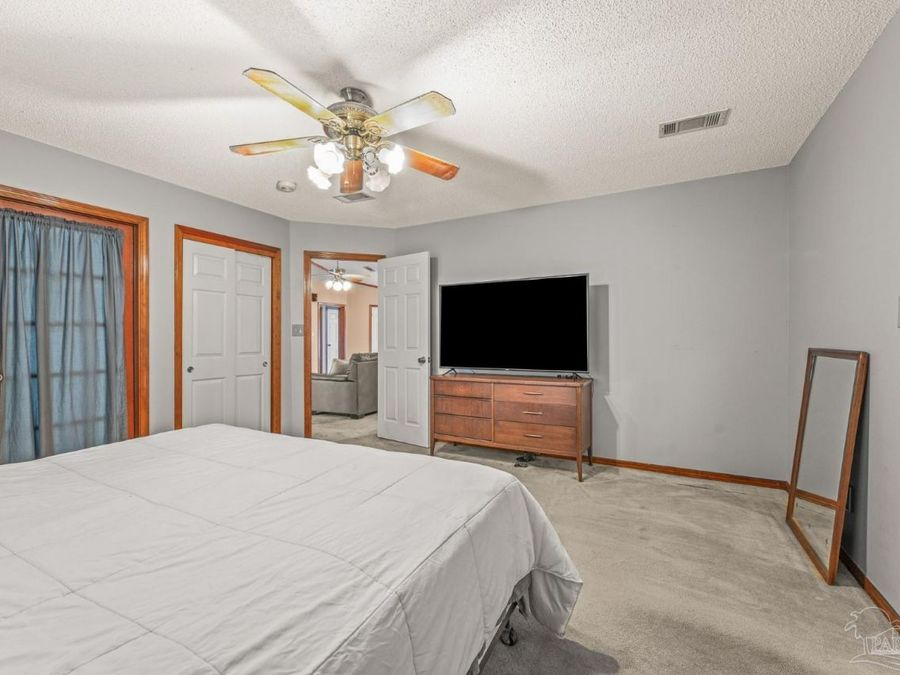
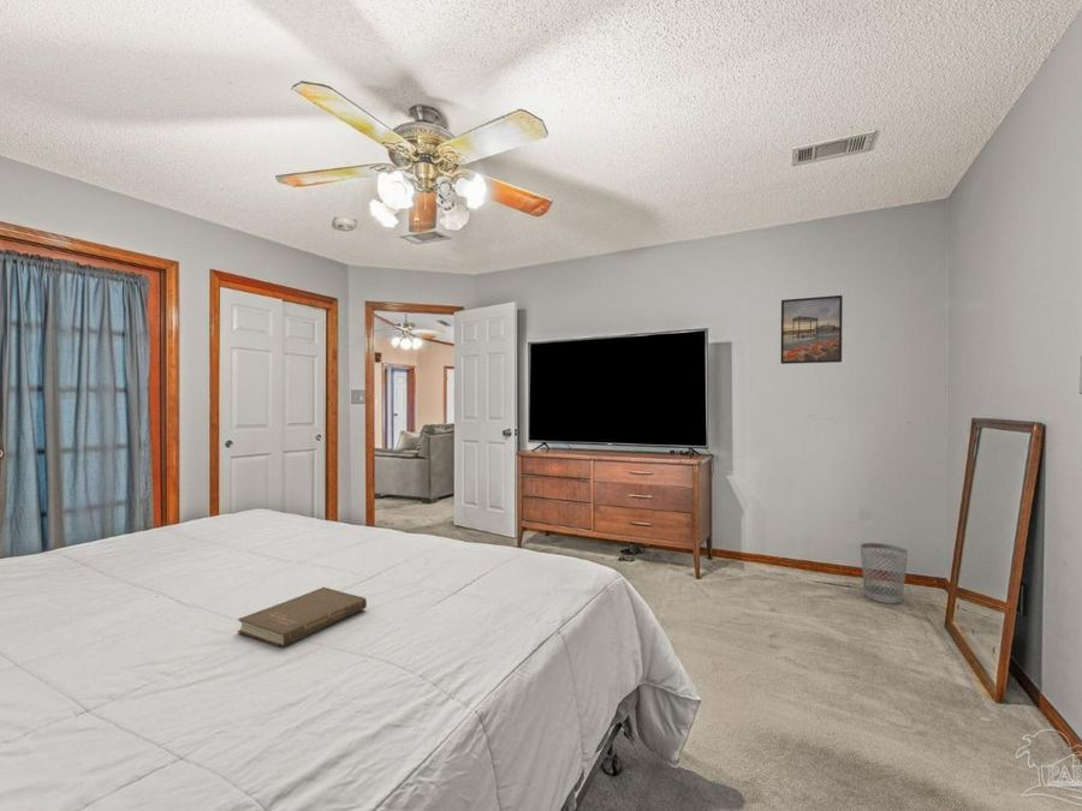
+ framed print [780,294,844,365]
+ book [237,586,368,648]
+ wastebasket [860,542,909,604]
